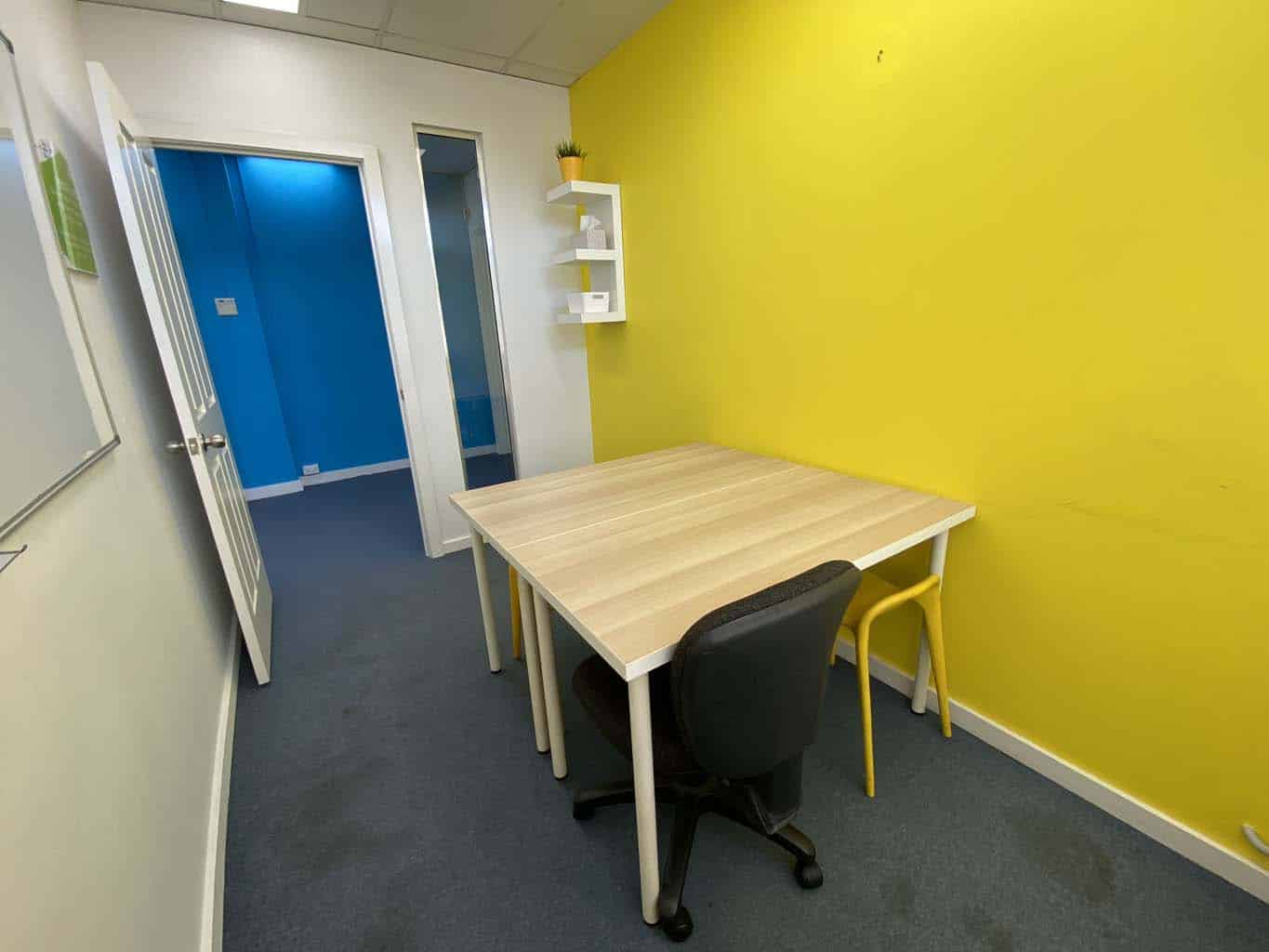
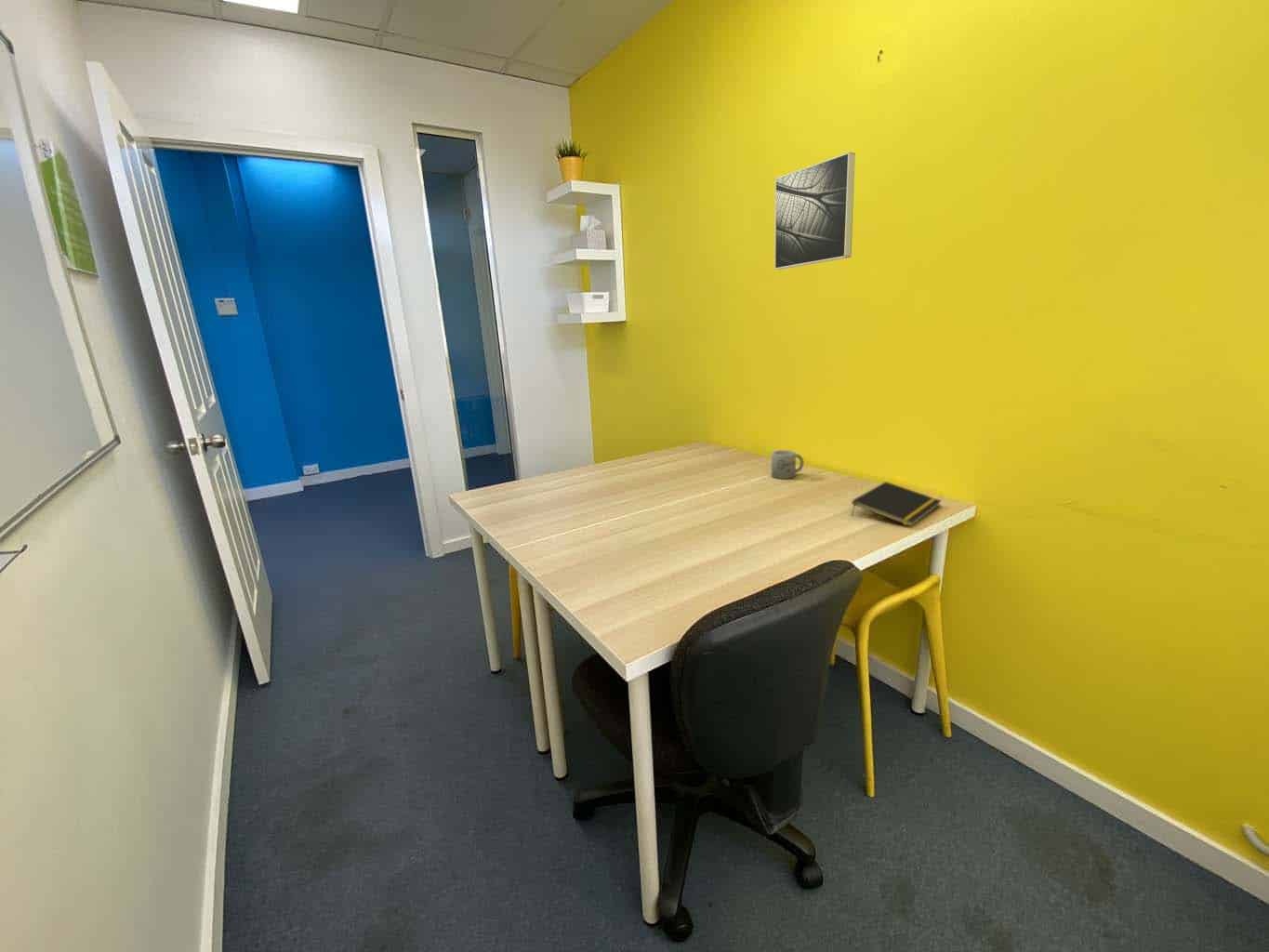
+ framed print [773,151,856,271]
+ notepad [850,481,943,527]
+ mug [771,449,805,480]
